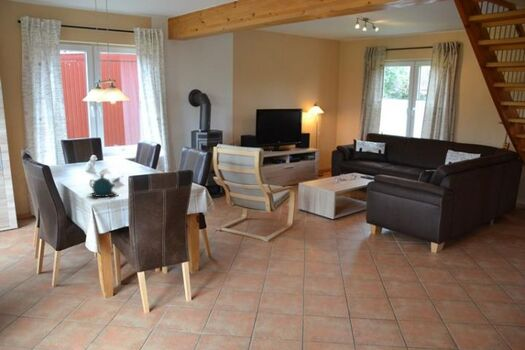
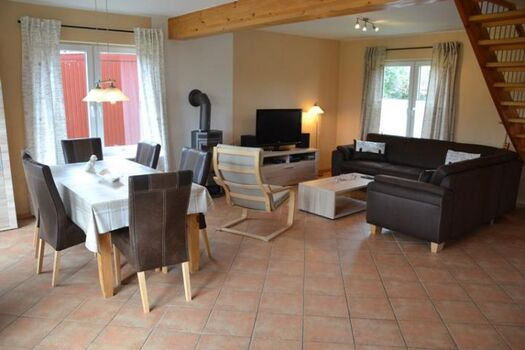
- teapot [87,174,118,199]
